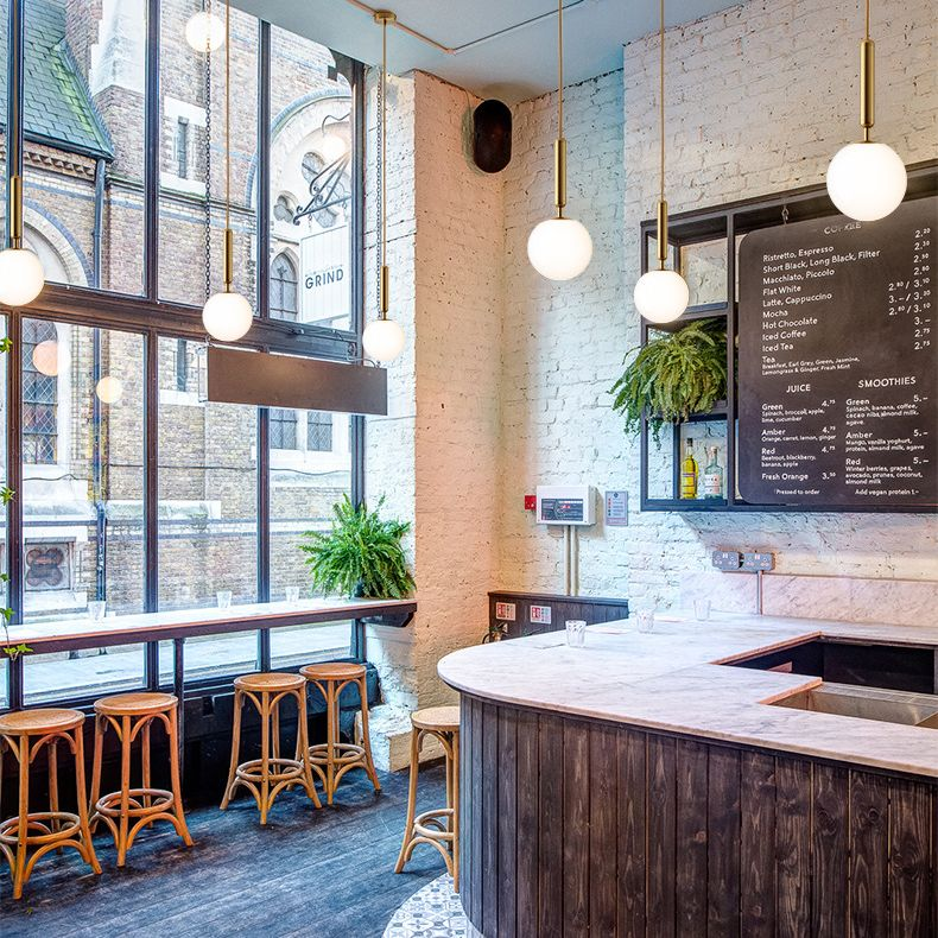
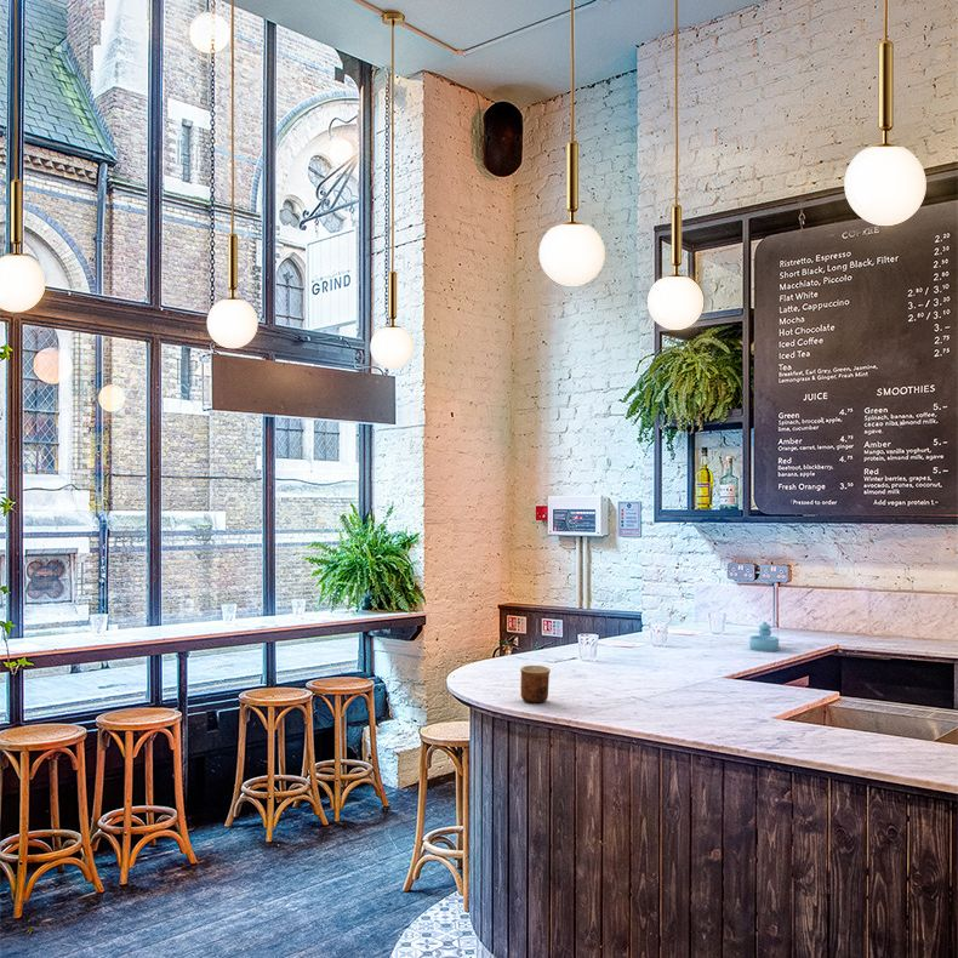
+ cup [519,665,552,705]
+ sugar dispenser [748,621,780,652]
